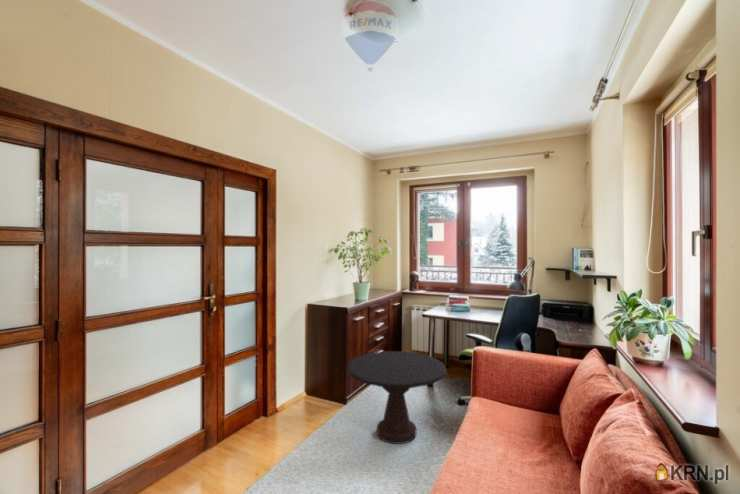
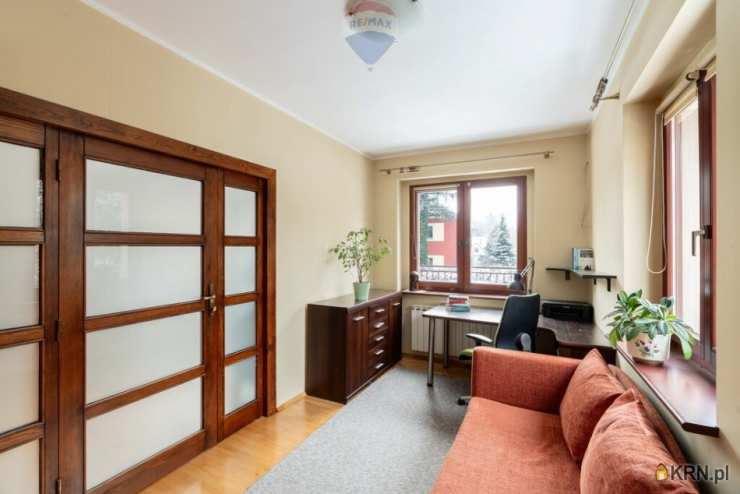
- side table [346,350,448,445]
